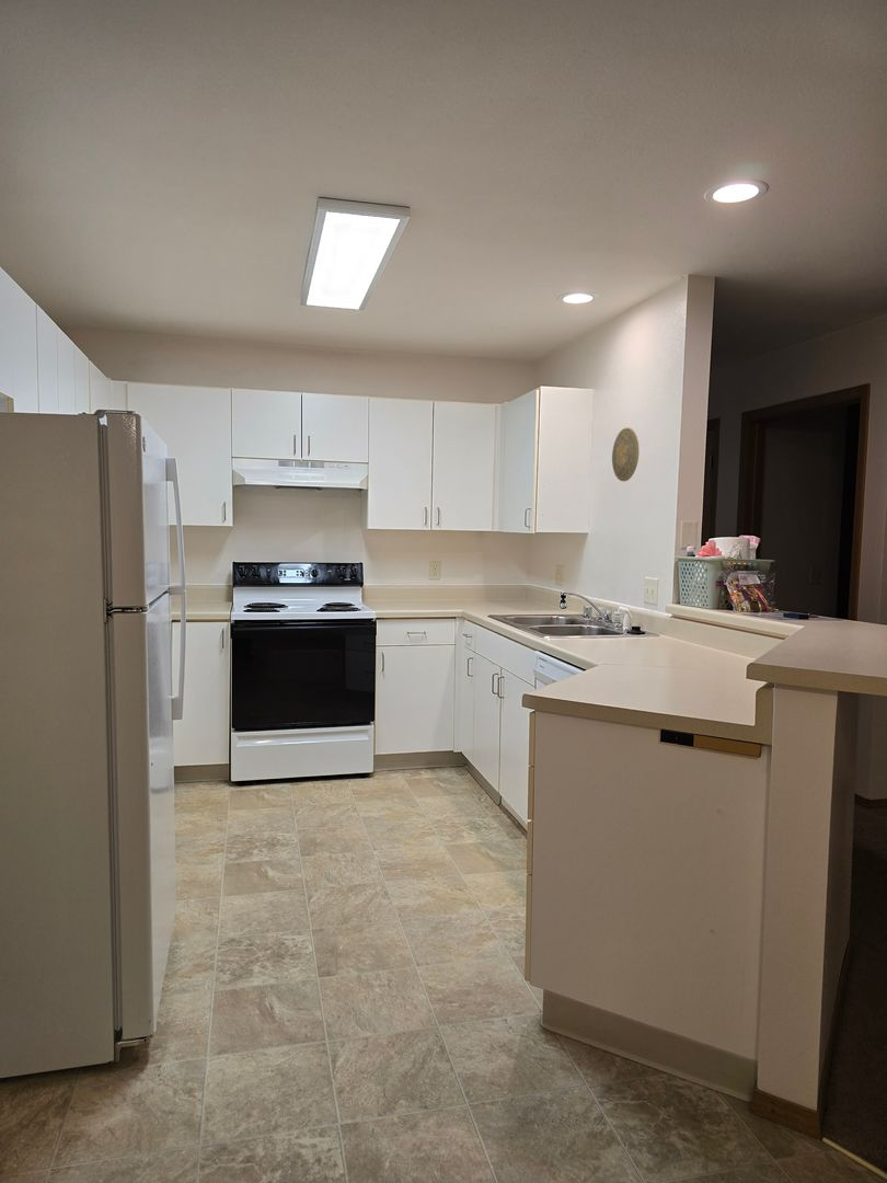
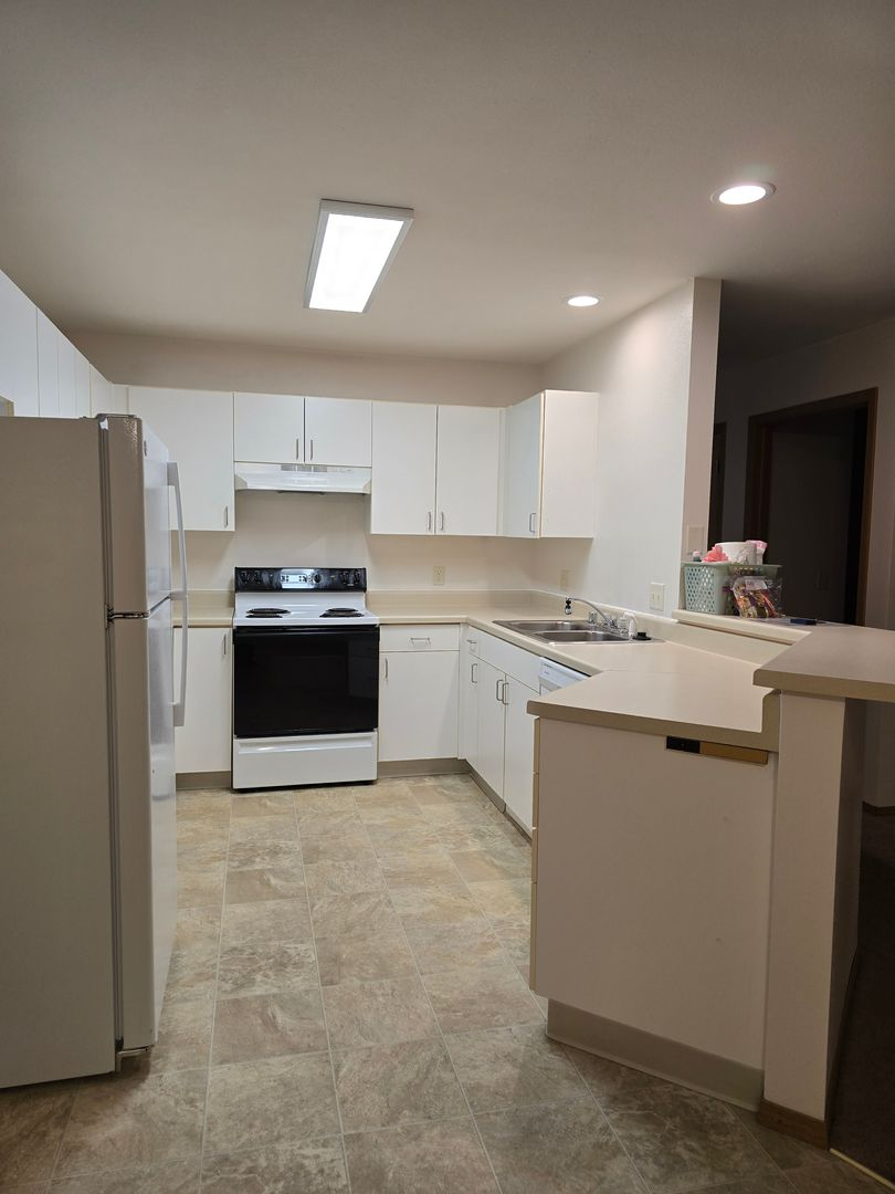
- decorative plate [611,427,640,482]
